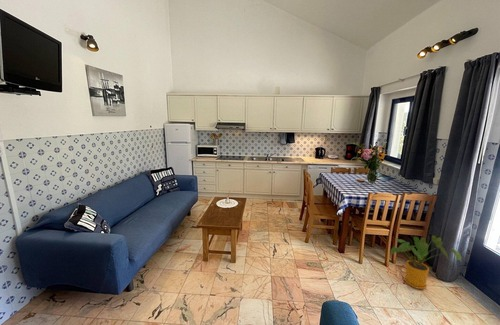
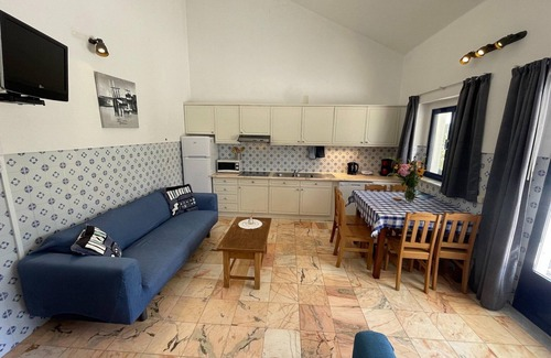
- house plant [390,234,463,290]
